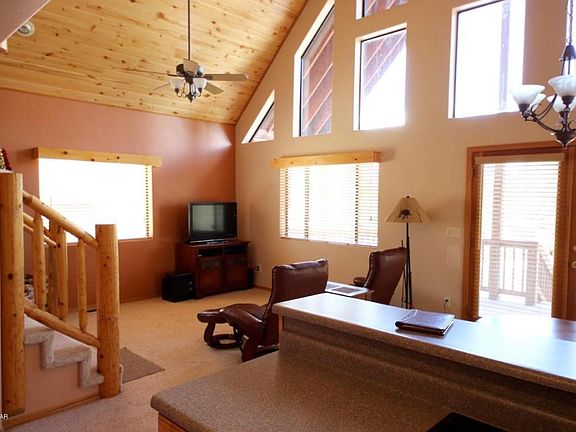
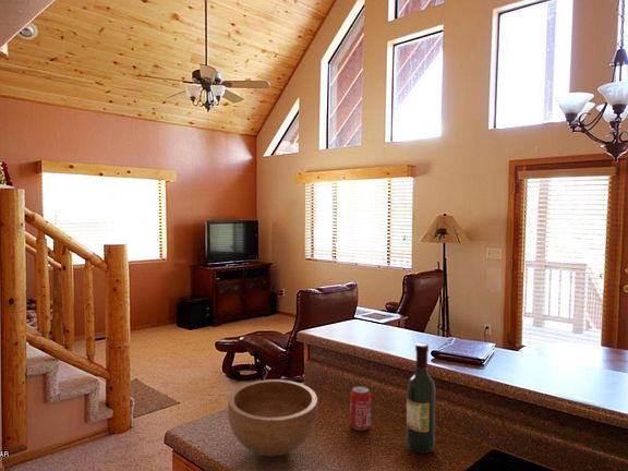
+ beverage can [349,385,372,432]
+ bowl [227,378,319,458]
+ wine bottle [406,341,436,455]
